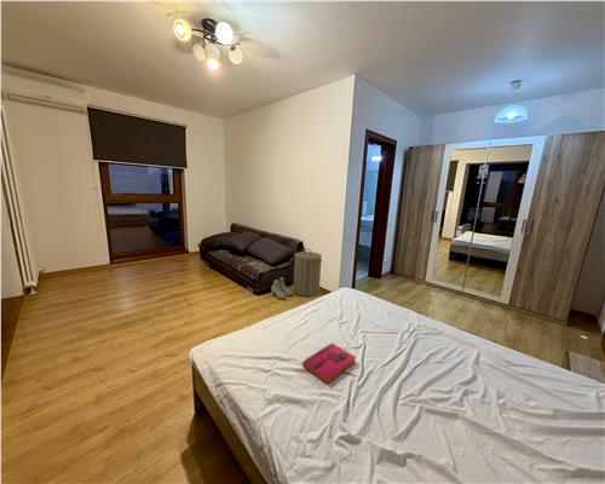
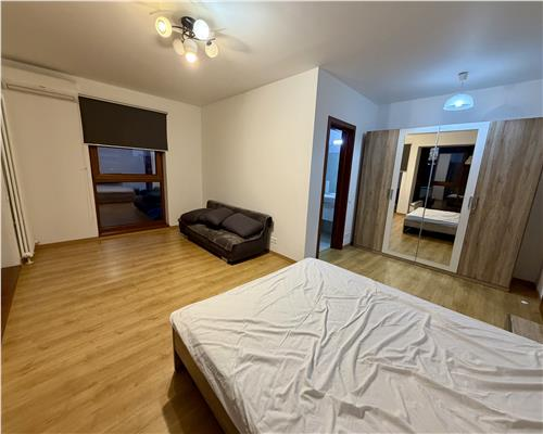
- boots [270,276,293,300]
- hardback book [301,341,357,385]
- laundry hamper [293,248,323,298]
